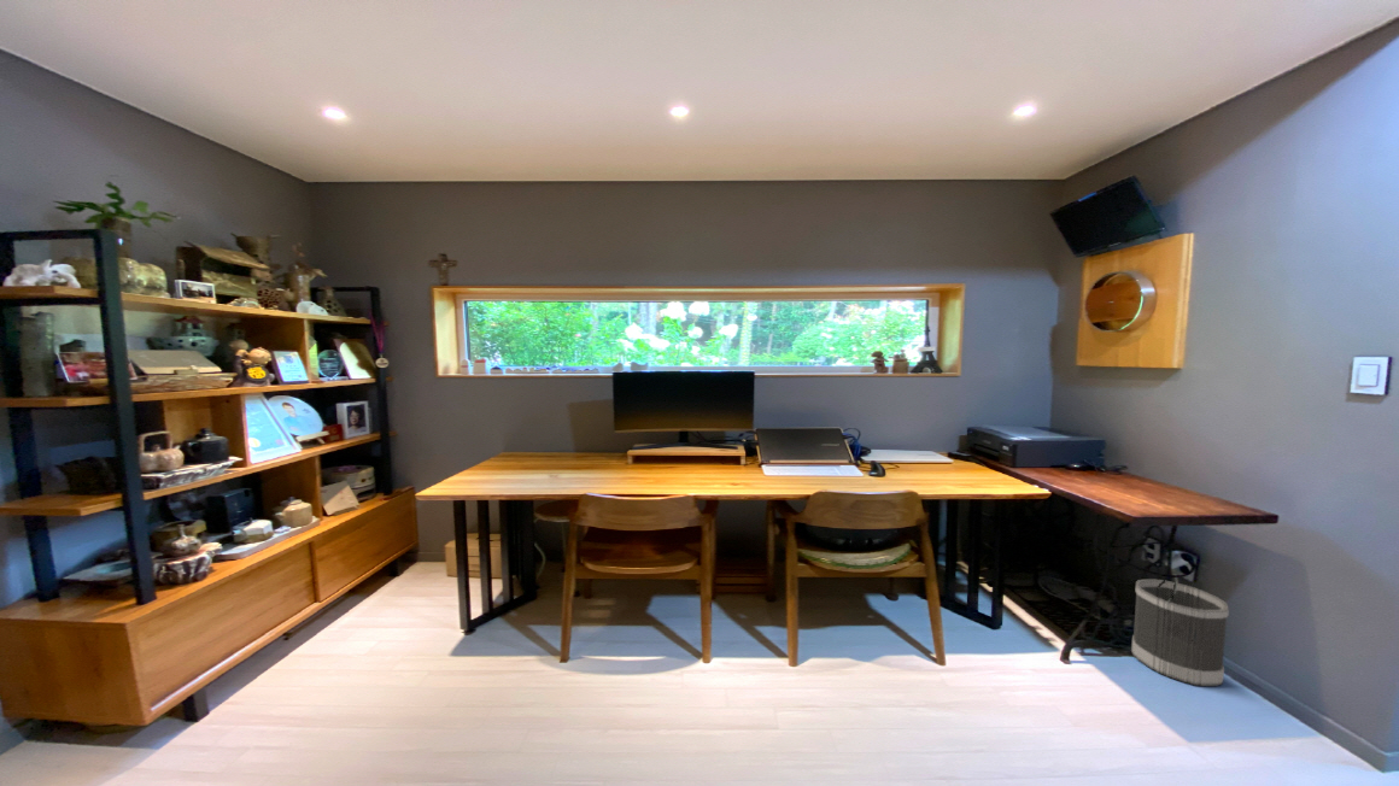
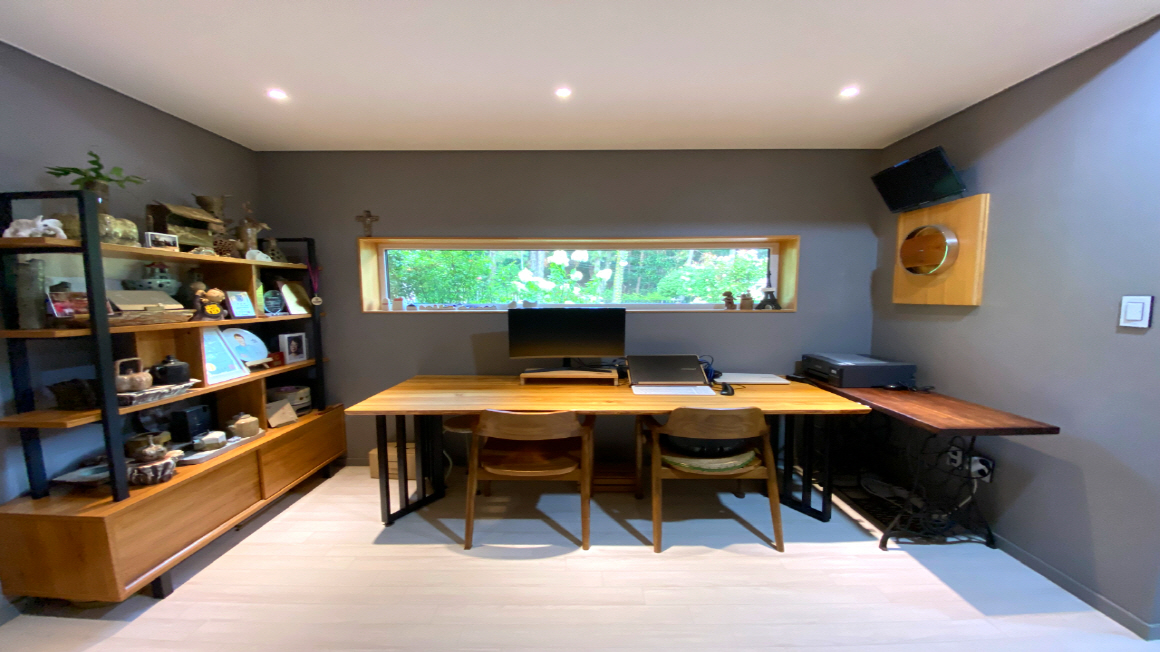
- wastebasket [1130,579,1230,687]
